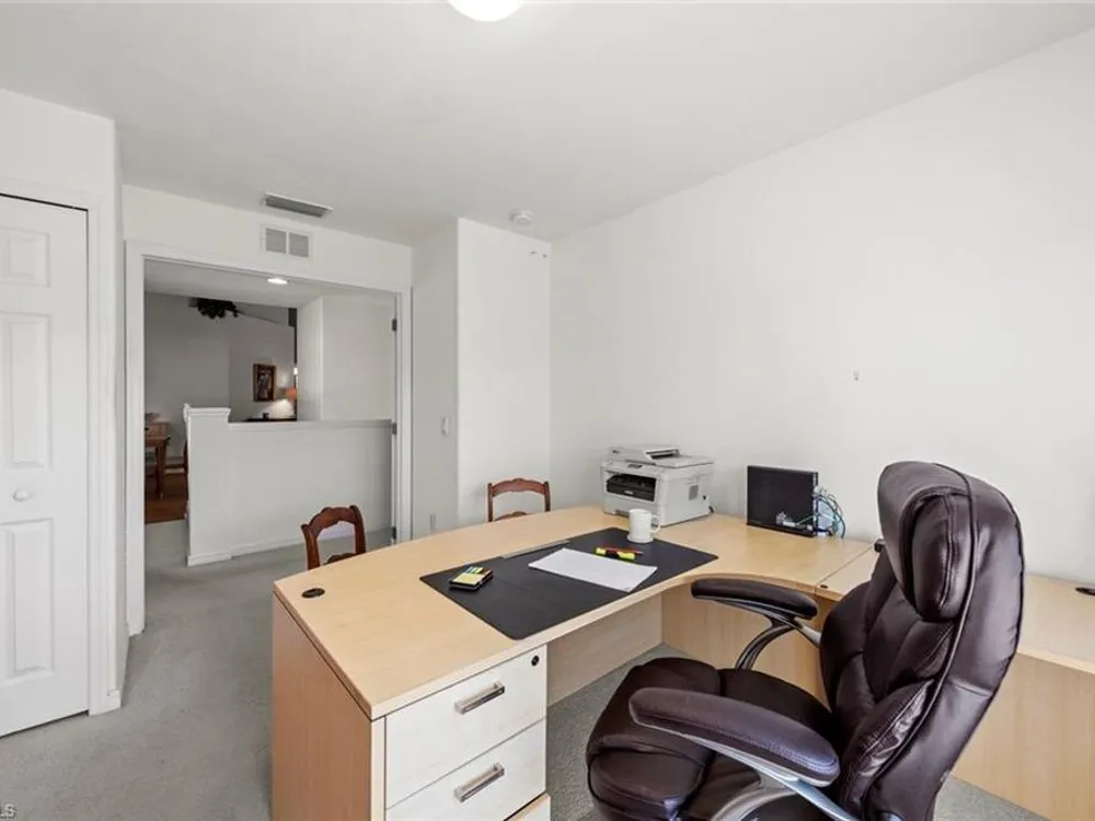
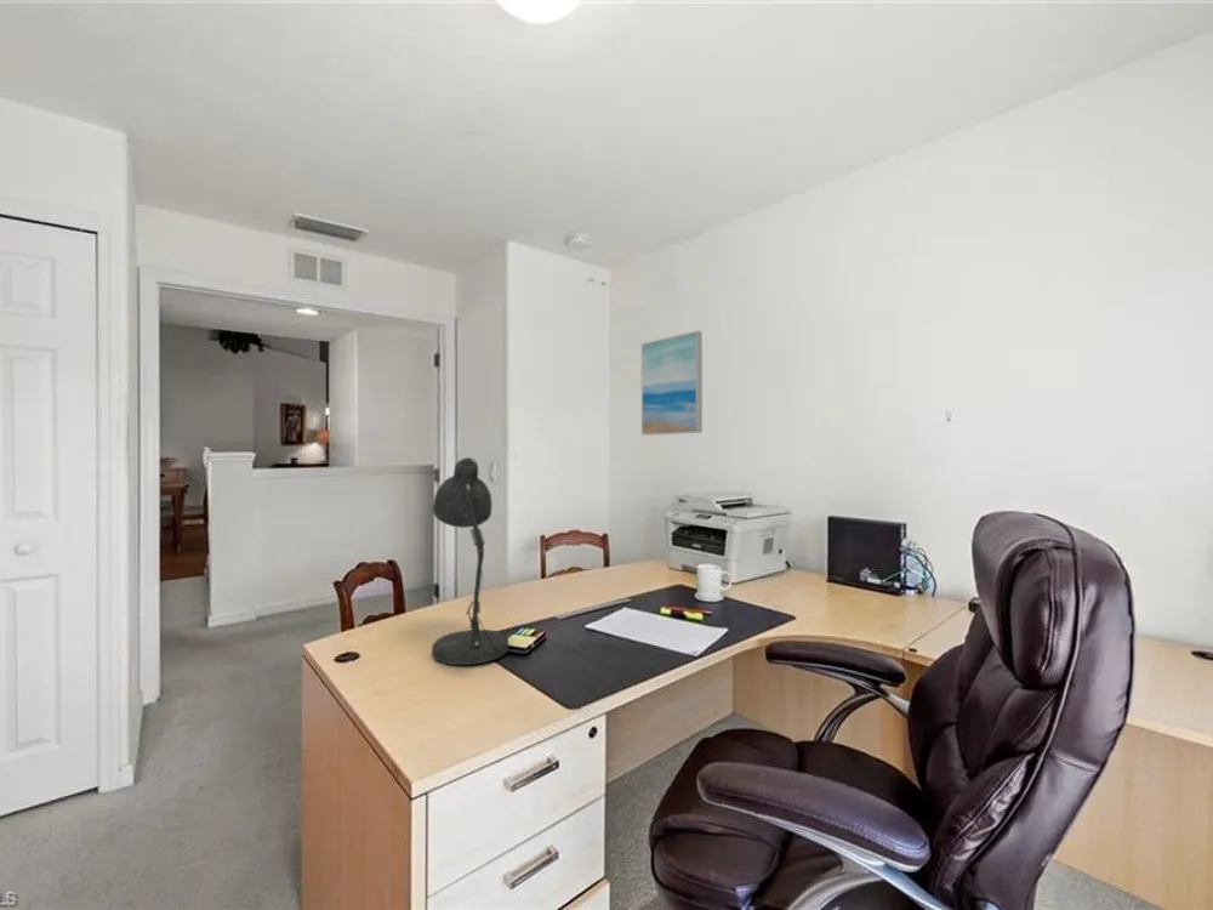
+ desk lamp [431,456,518,666]
+ wall art [640,330,704,437]
